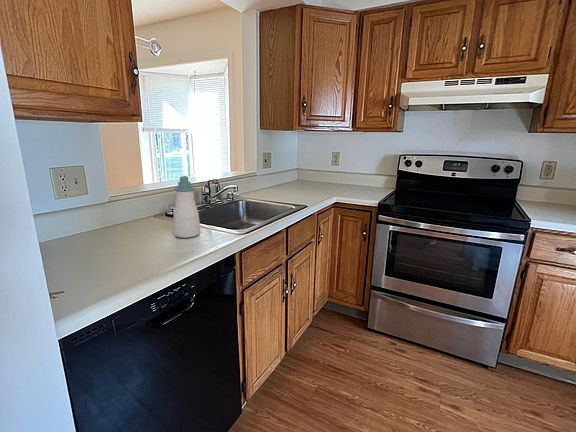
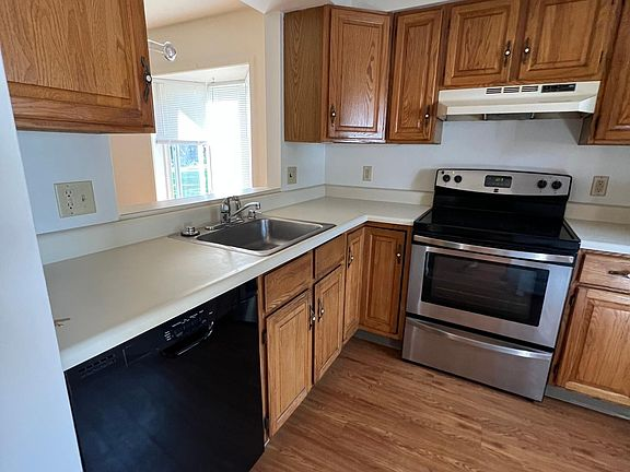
- soap bottle [173,175,201,239]
